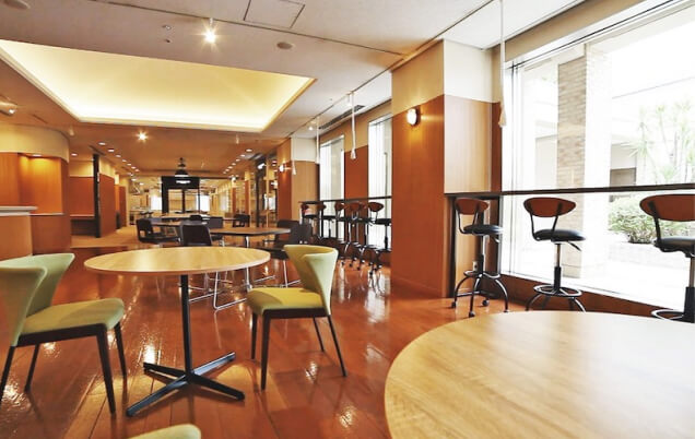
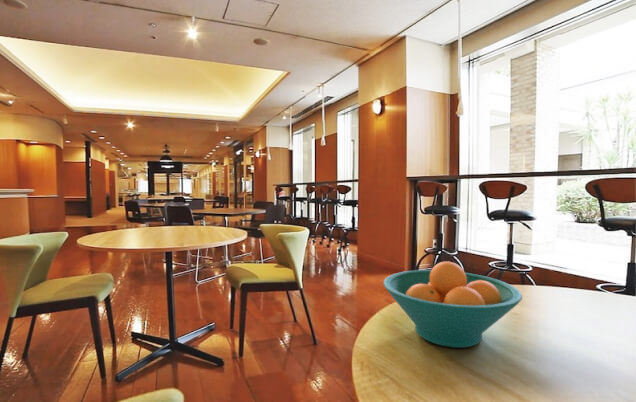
+ fruit bowl [382,260,523,349]
